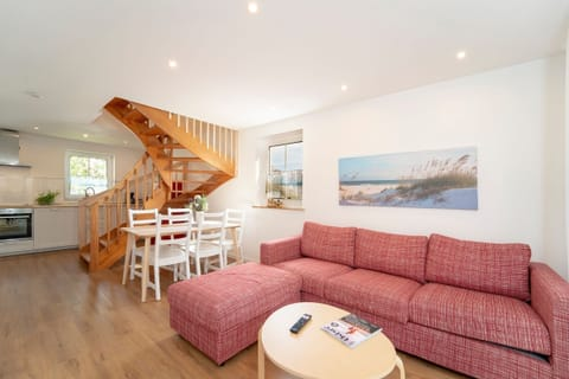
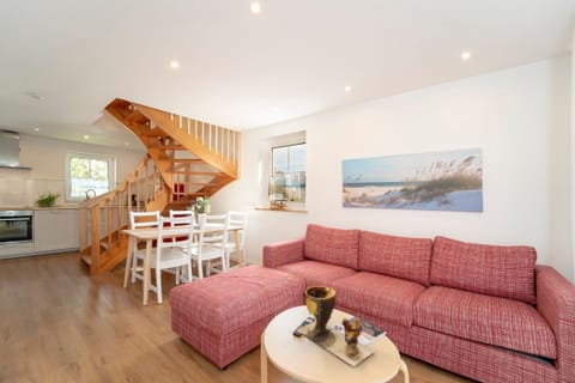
+ clay pot [296,285,376,367]
